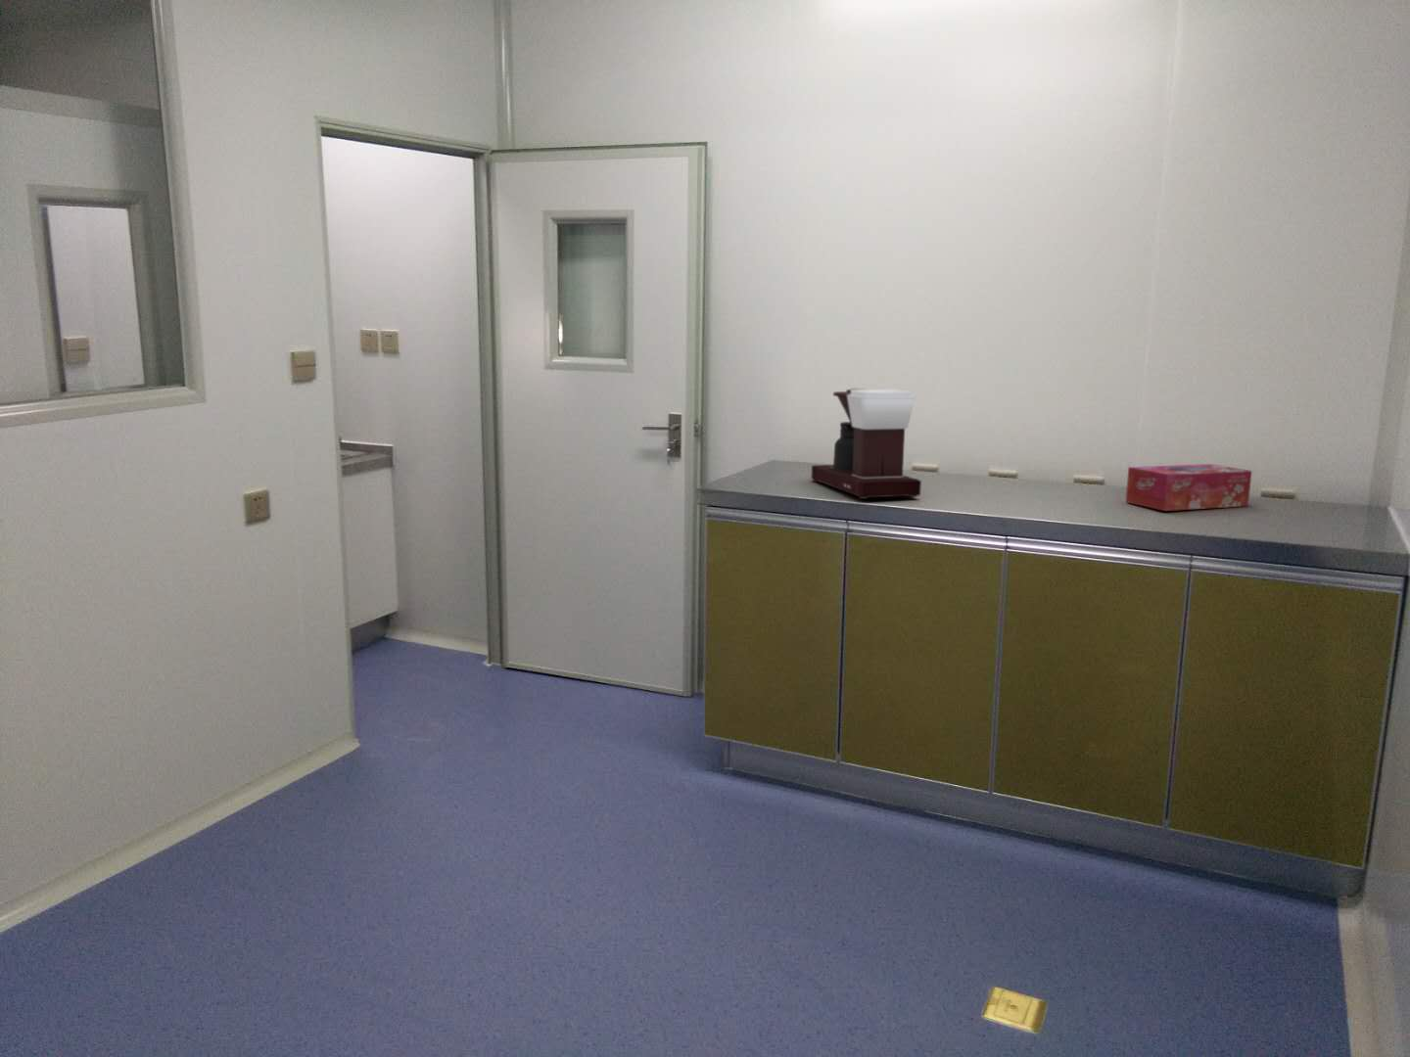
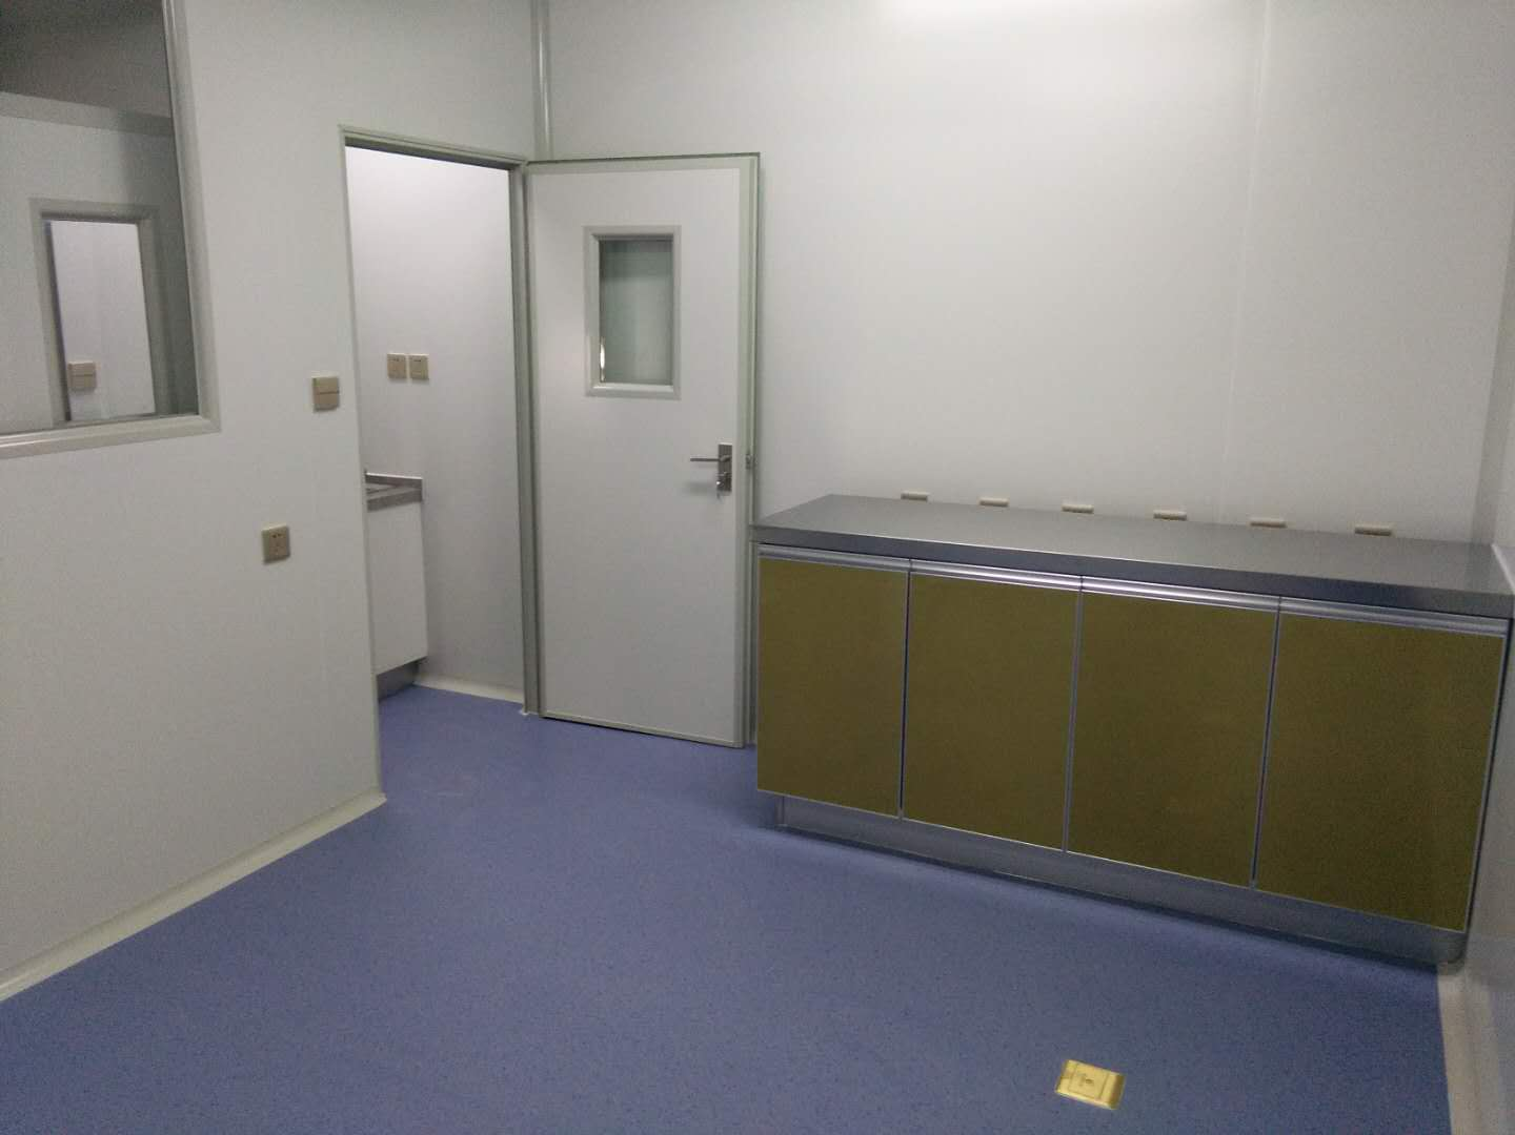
- tissue box [1125,463,1253,512]
- coffee maker [810,387,923,500]
